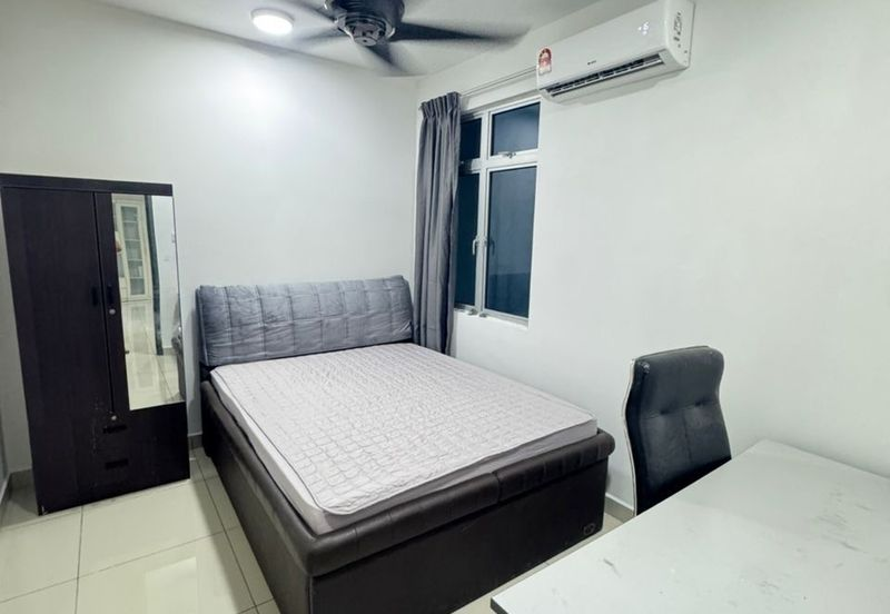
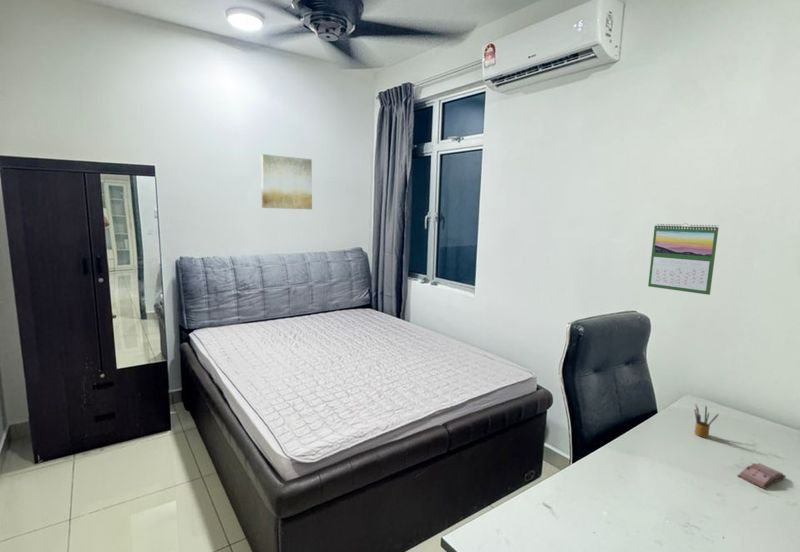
+ wall art [260,153,313,210]
+ calendar [647,222,720,296]
+ pencil box [693,404,720,438]
+ book [737,462,787,490]
